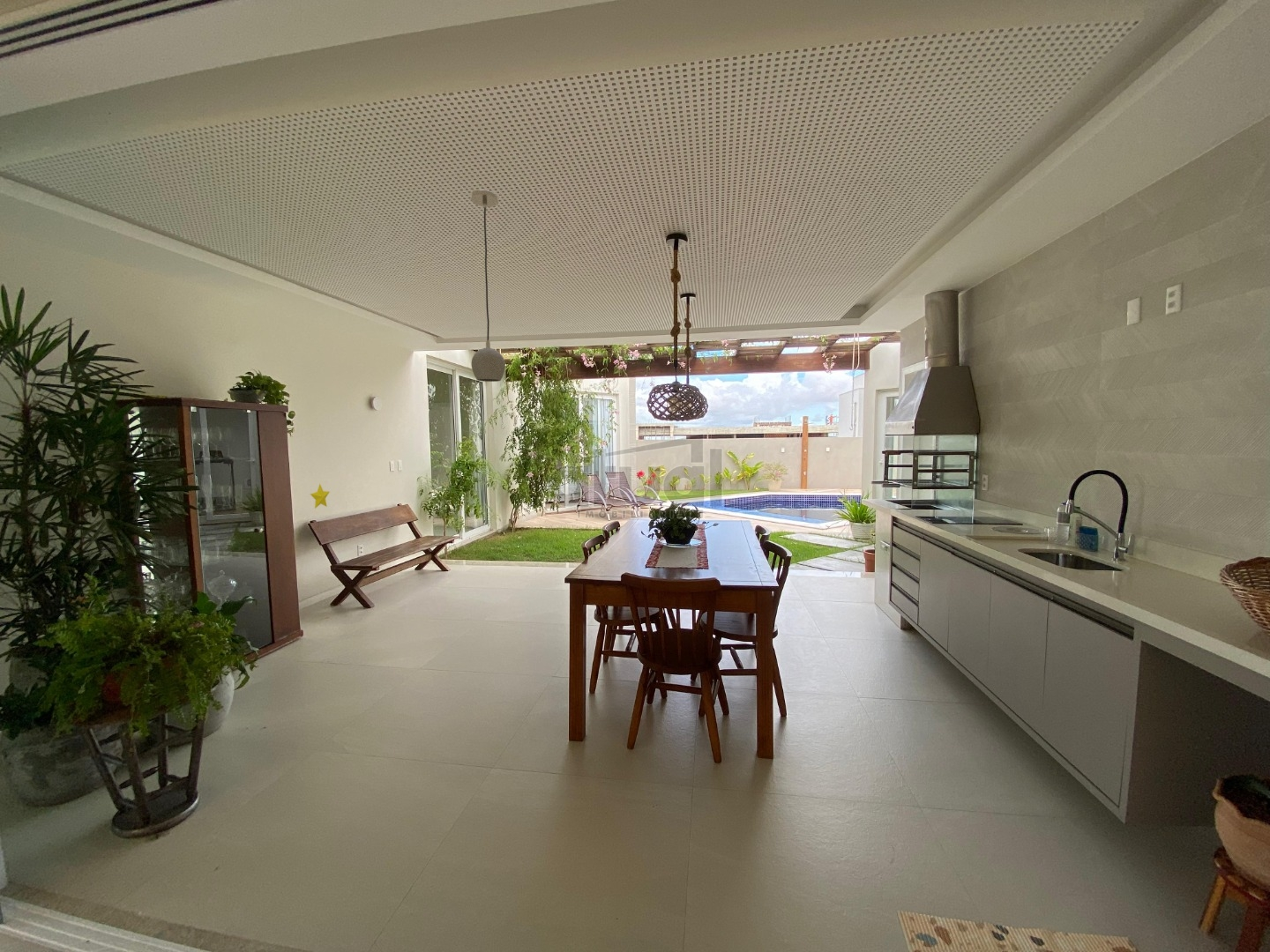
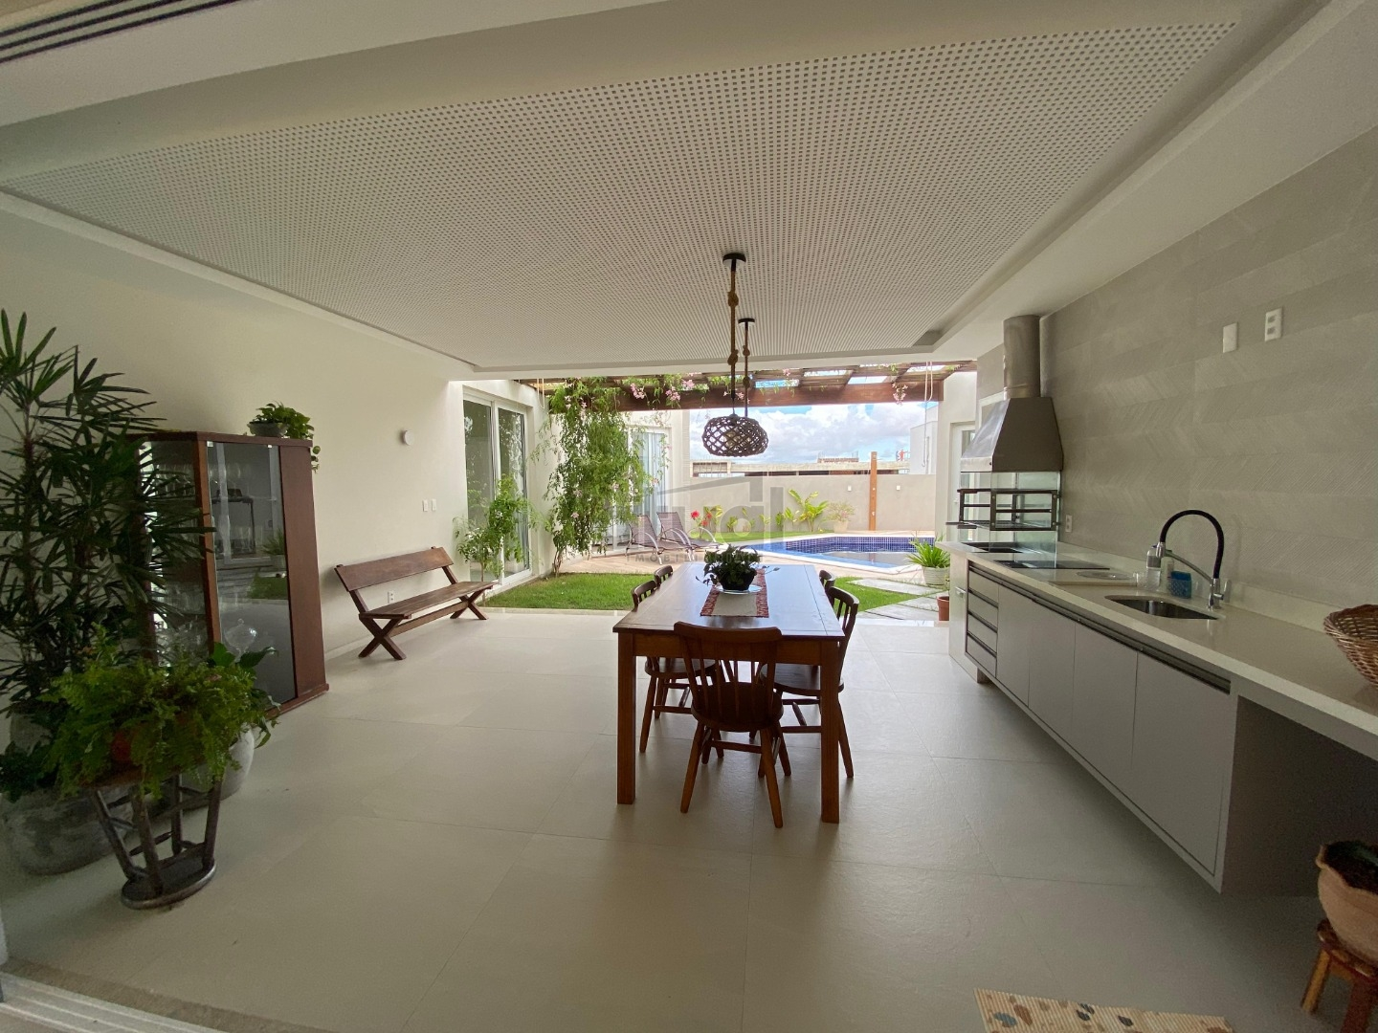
- light fixture [470,189,506,383]
- decorative star [310,483,331,509]
